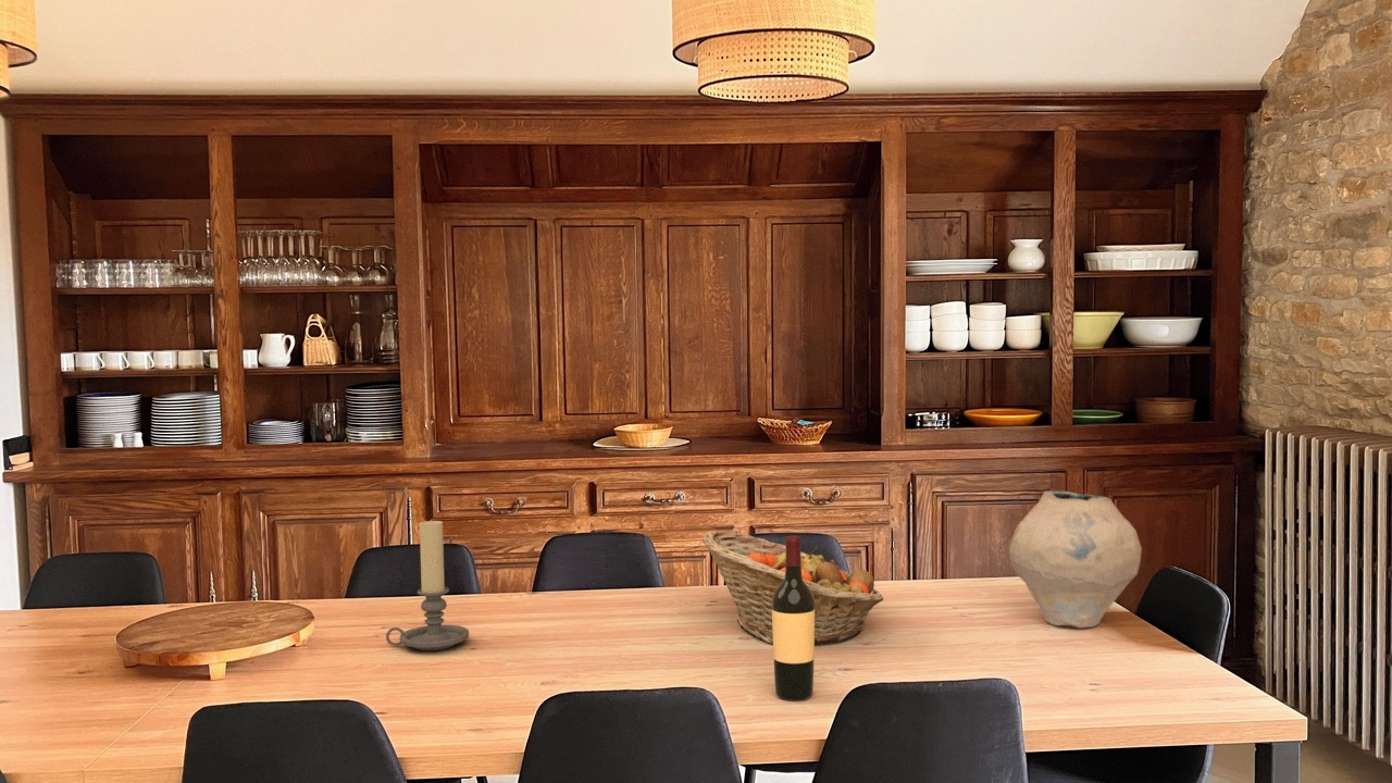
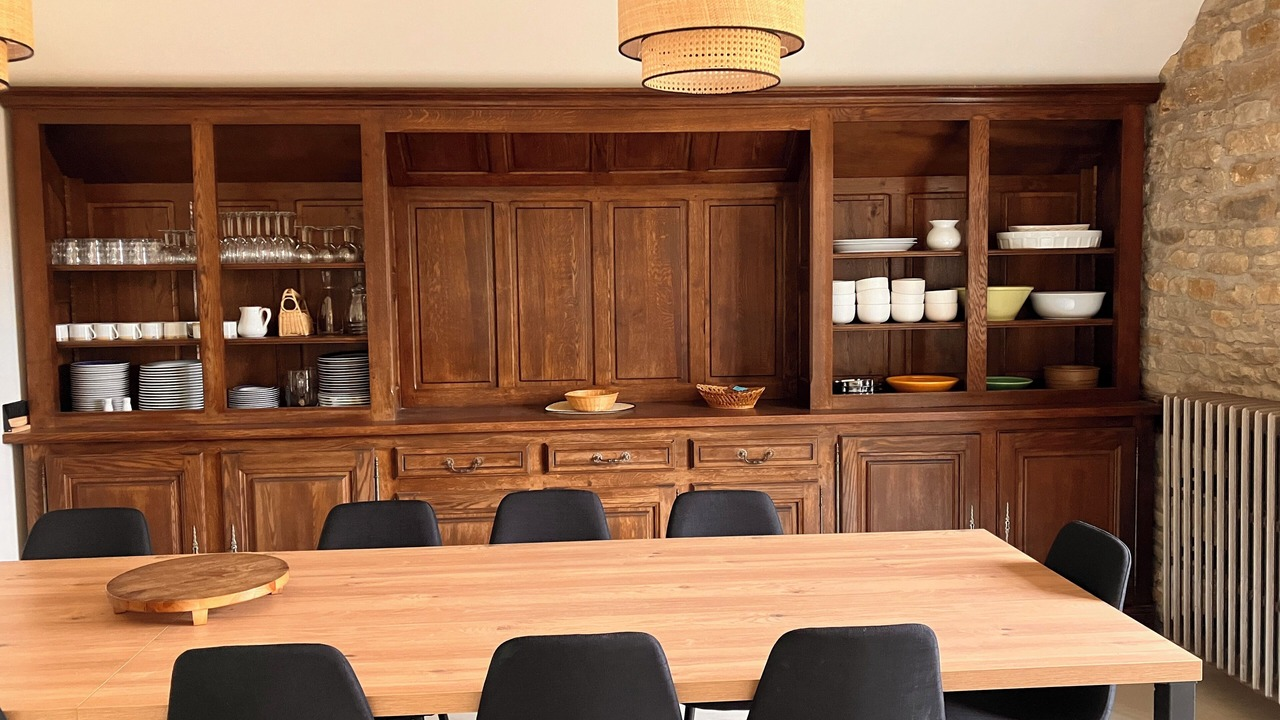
- wine bottle [772,534,816,701]
- candle holder [385,519,470,651]
- vase [1008,490,1143,630]
- fruit basket [701,530,884,646]
